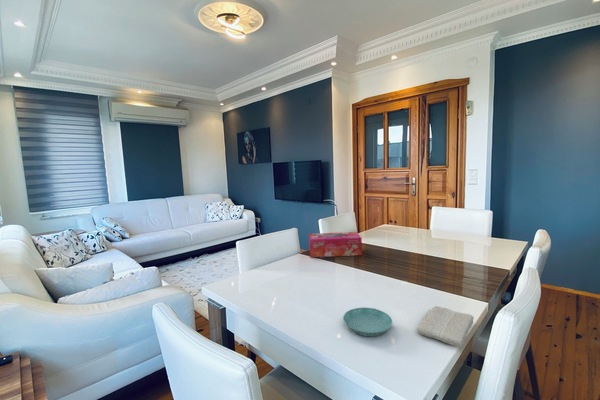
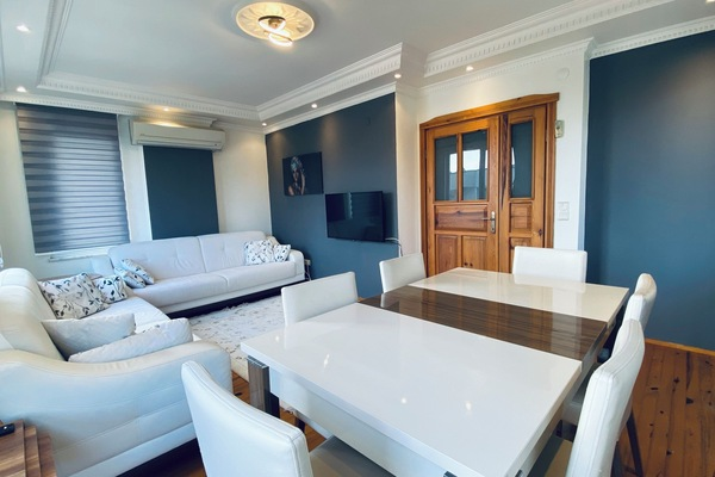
- saucer [342,307,393,337]
- tissue box [308,231,363,258]
- washcloth [416,305,475,348]
